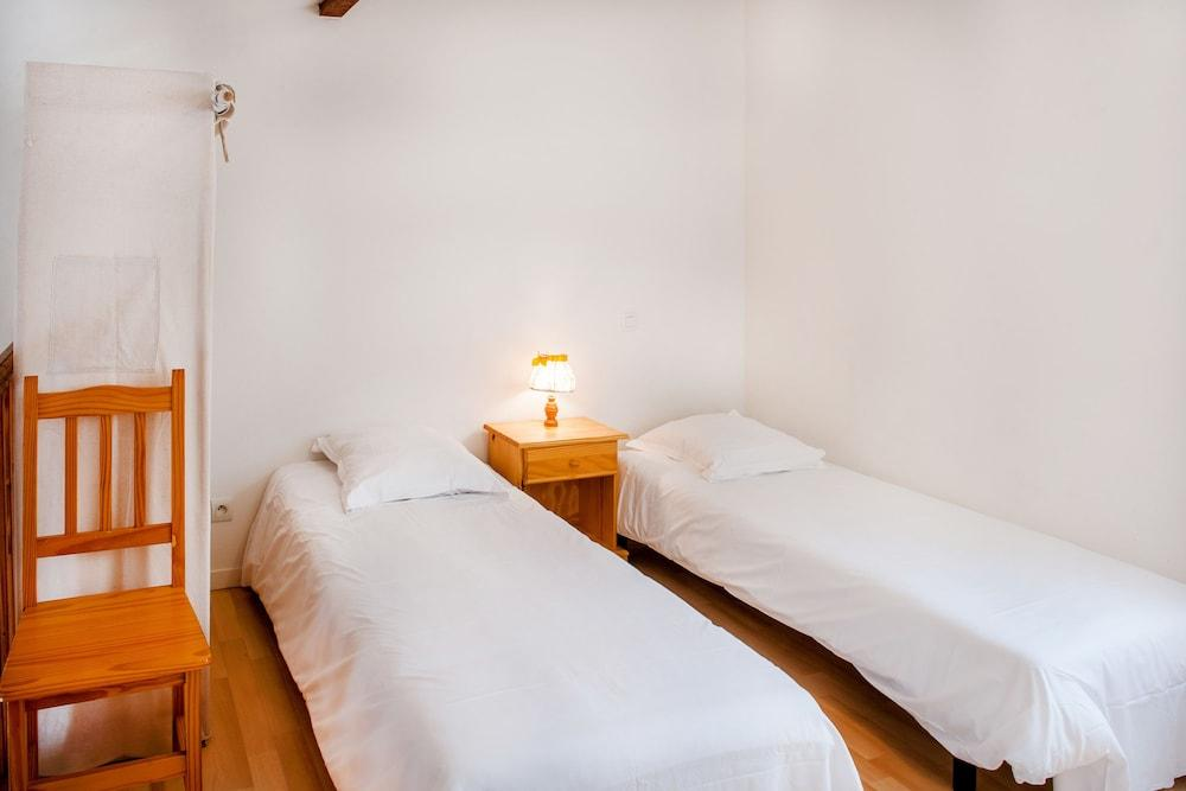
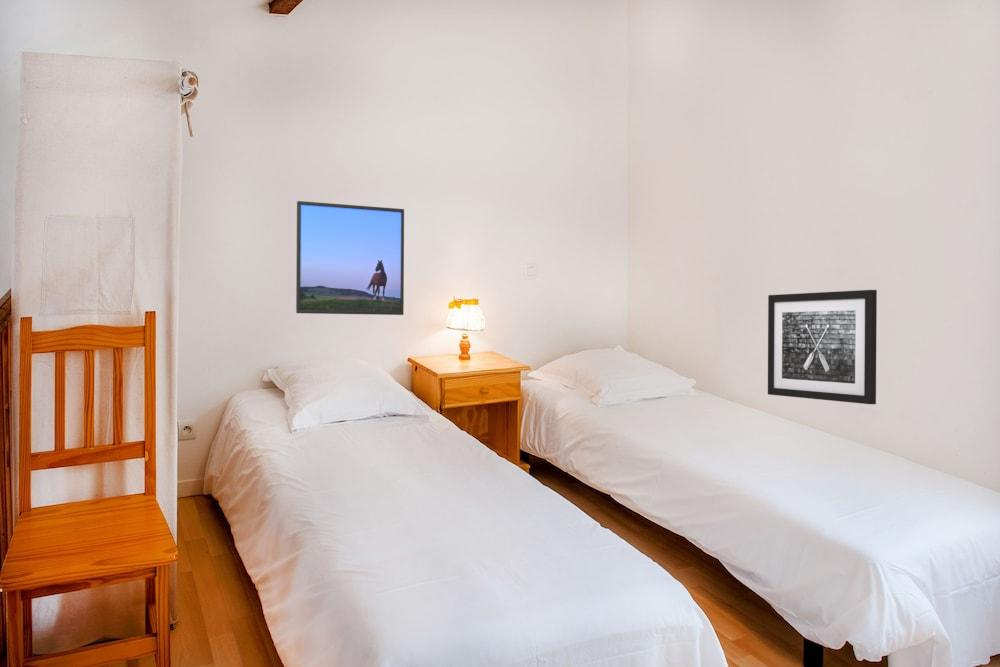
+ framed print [295,200,405,316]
+ wall art [767,289,878,405]
